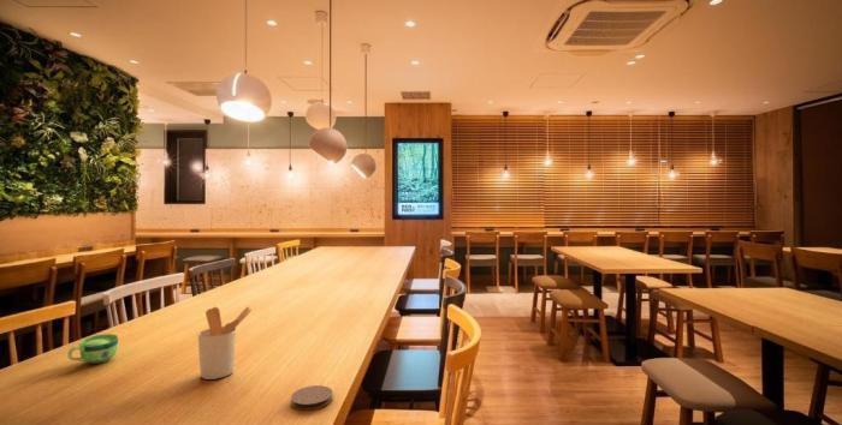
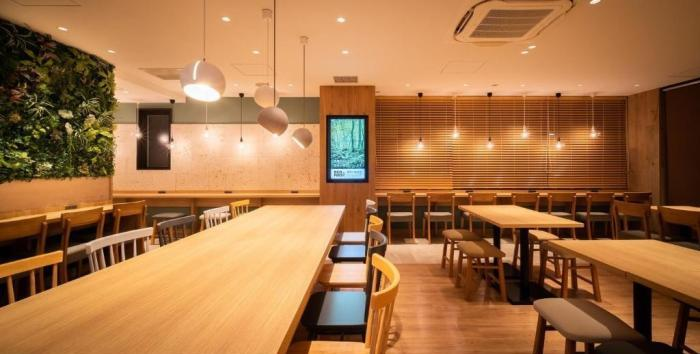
- utensil holder [196,306,253,381]
- coaster [290,384,334,412]
- cup [66,333,119,365]
